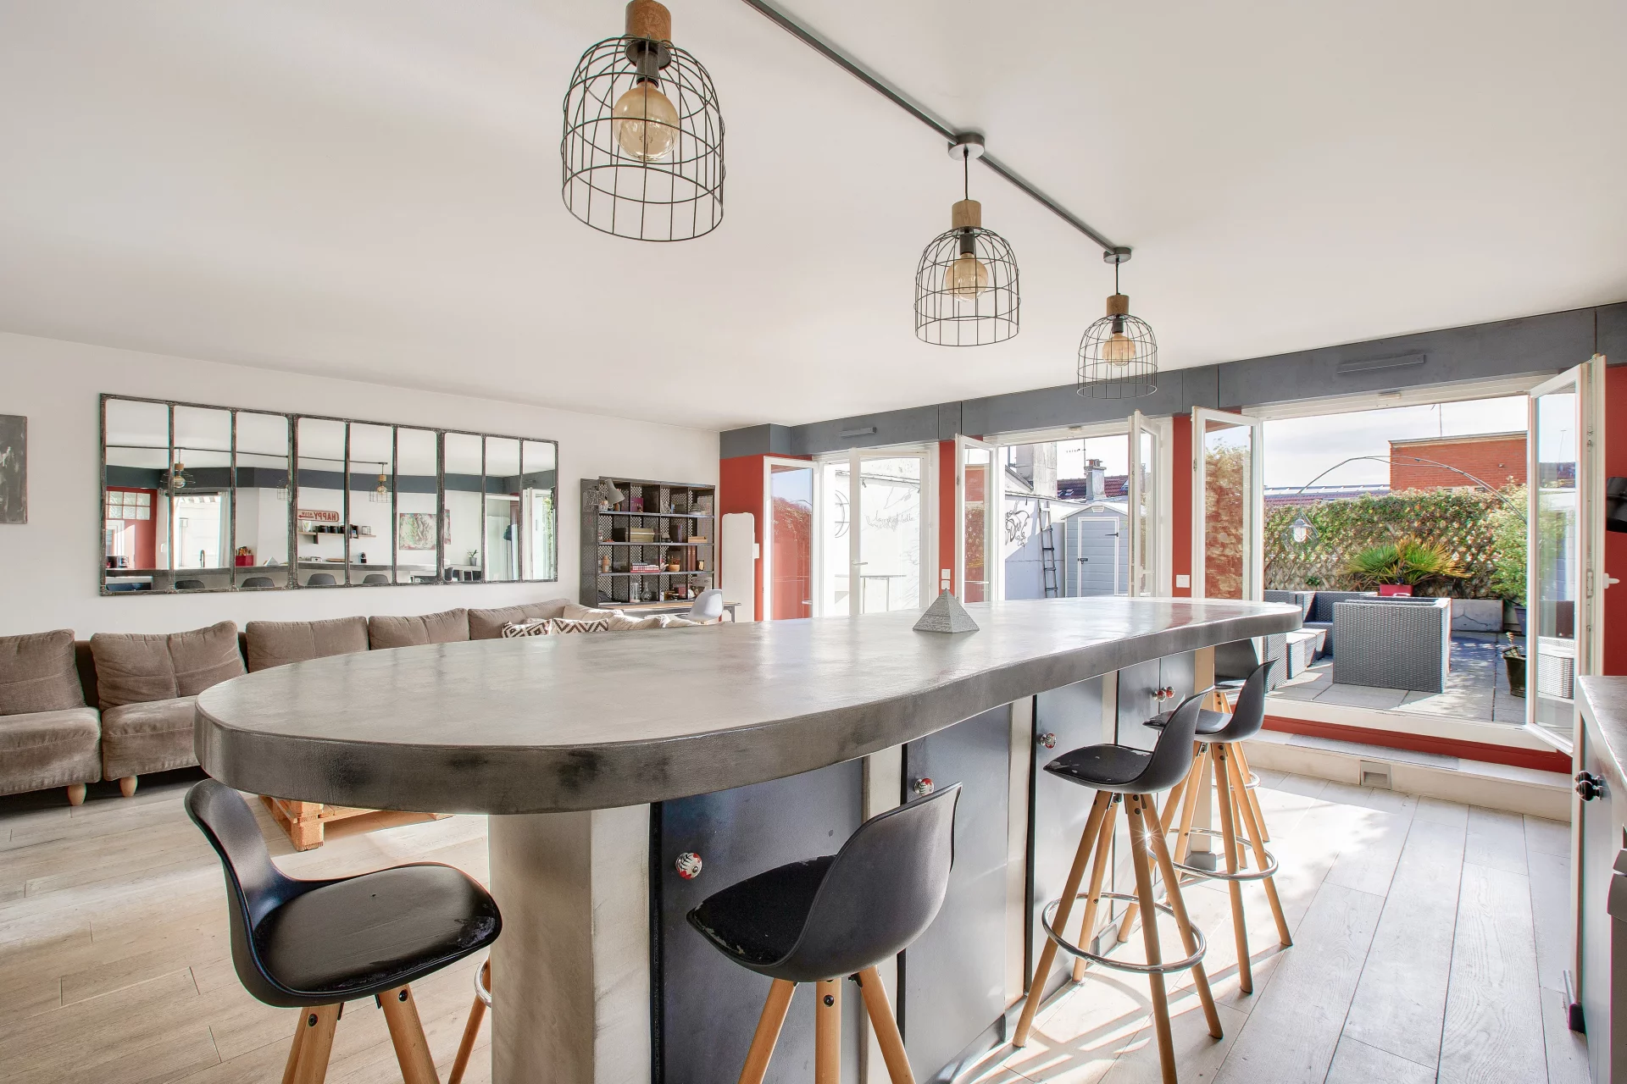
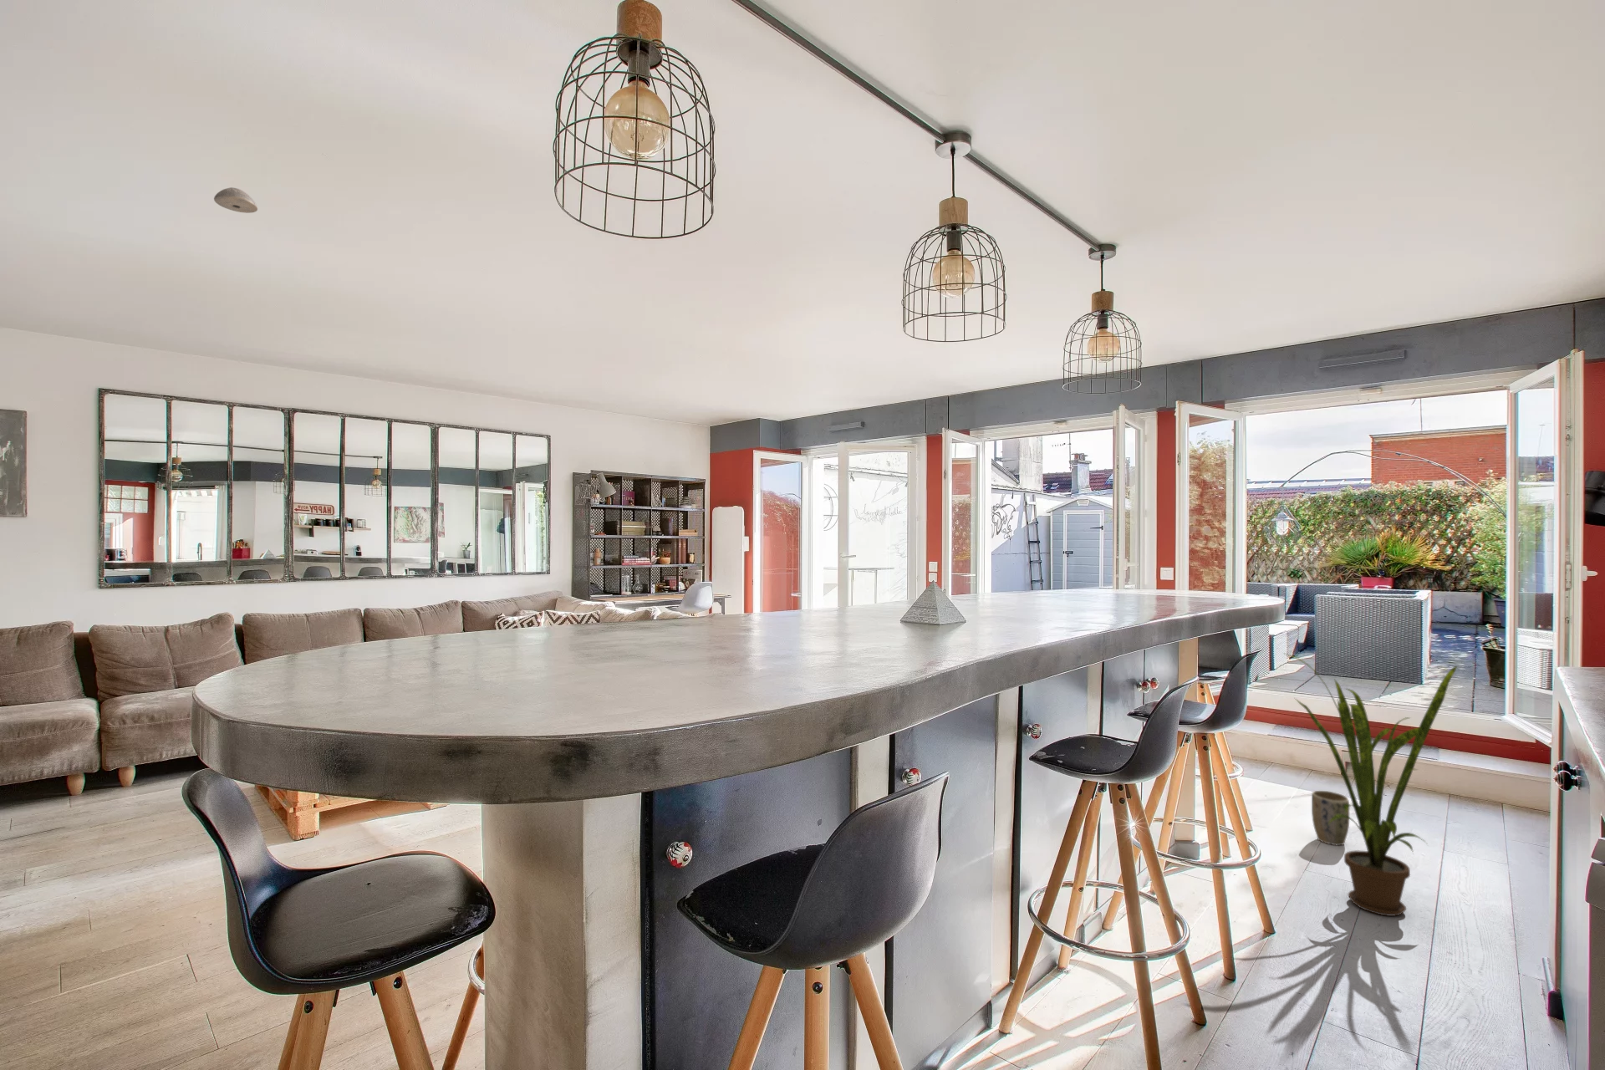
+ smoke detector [214,186,258,214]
+ plant pot [1311,789,1351,845]
+ house plant [1280,651,1459,917]
